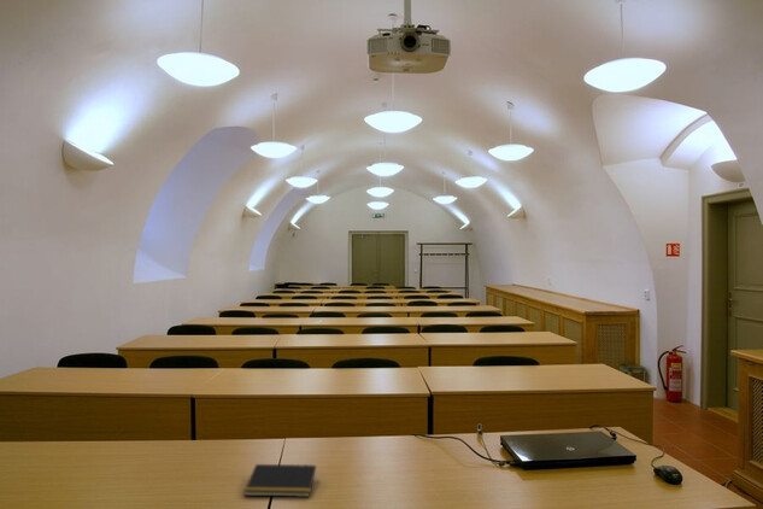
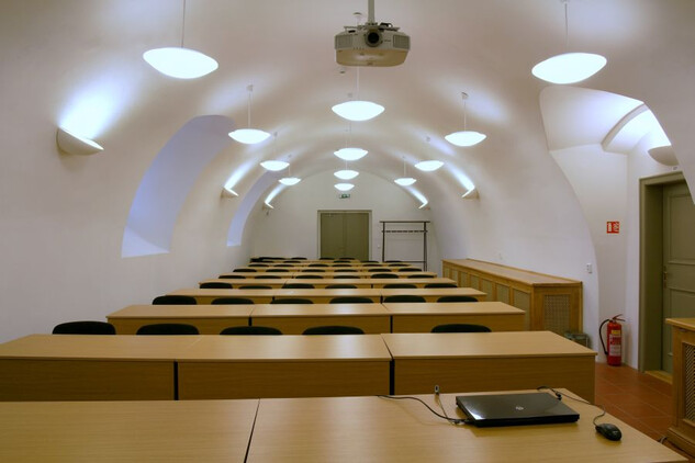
- notepad [242,463,317,498]
